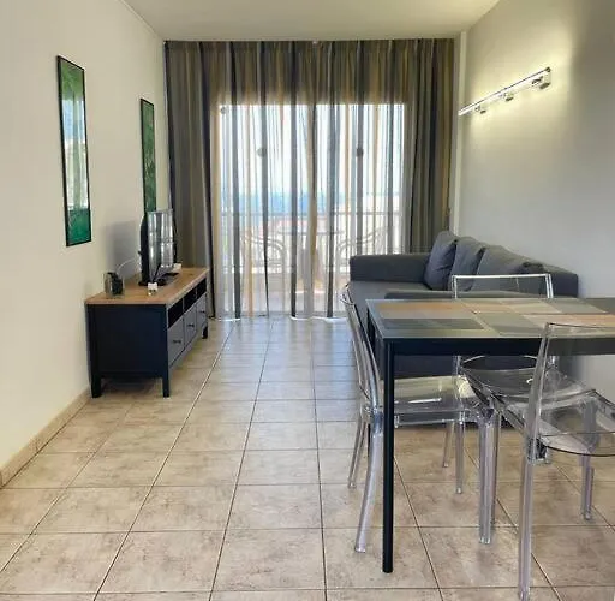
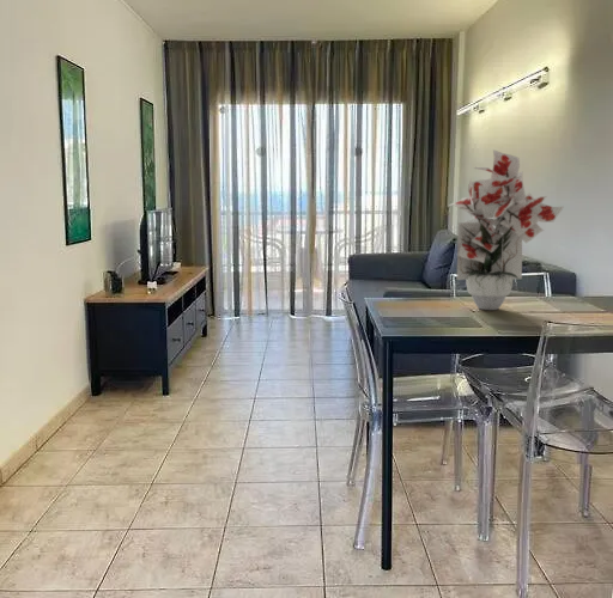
+ bouquet [448,148,565,311]
